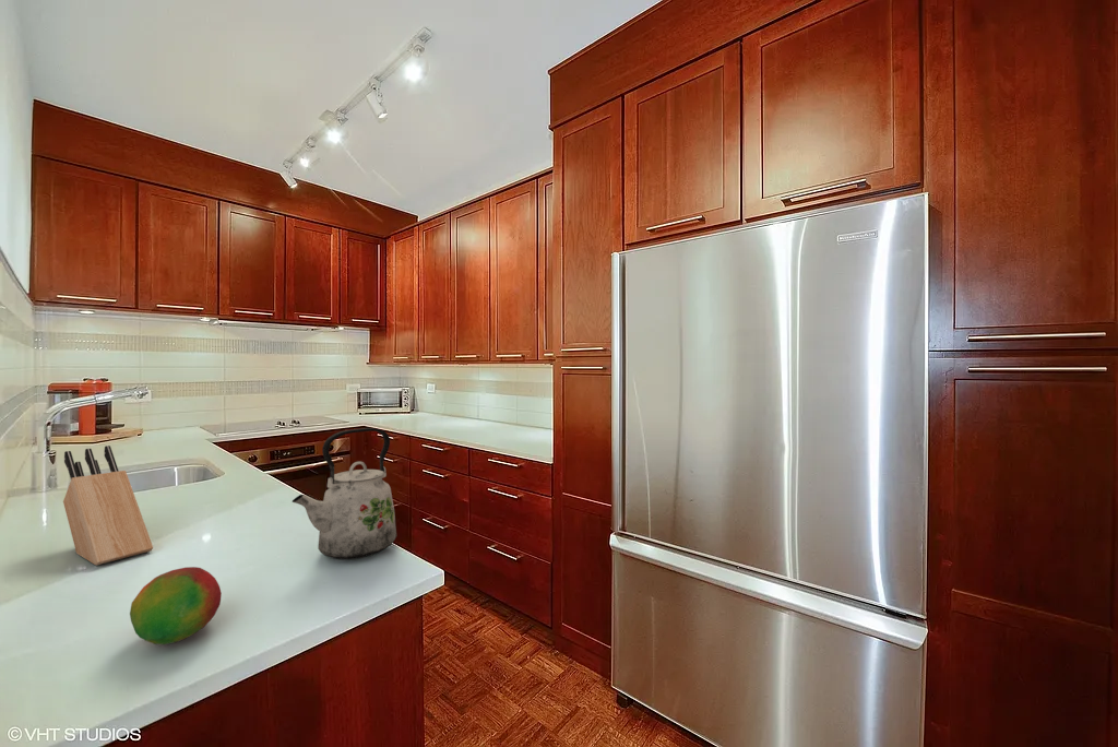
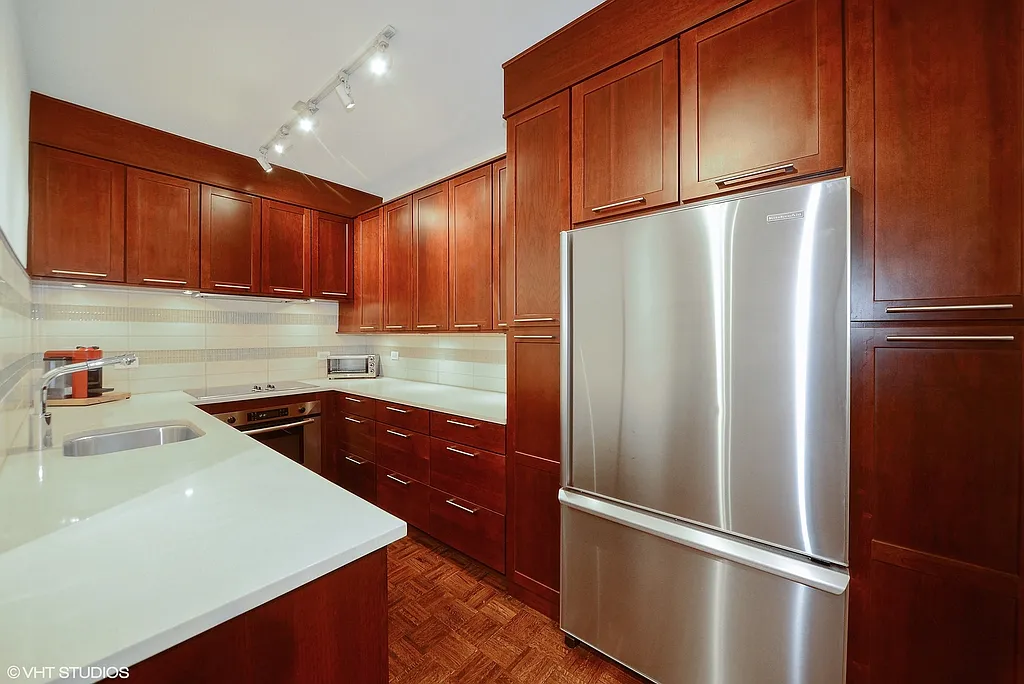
- kettle [292,427,397,560]
- fruit [129,566,223,645]
- knife block [62,444,154,567]
